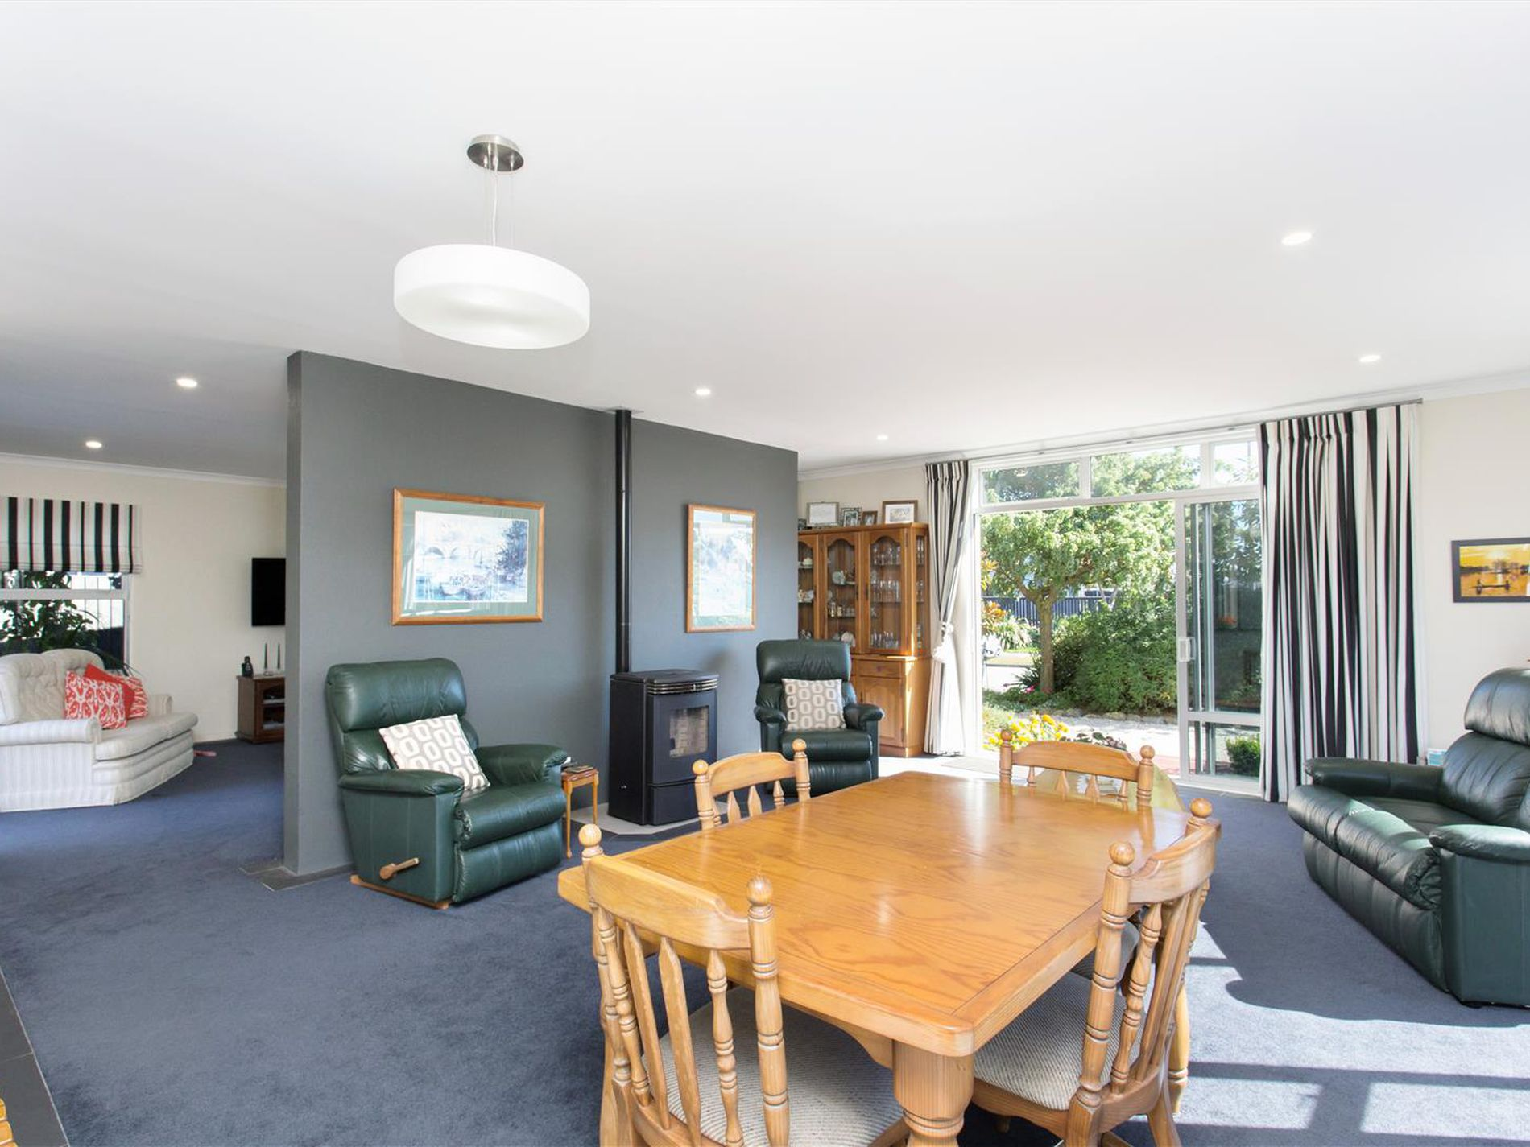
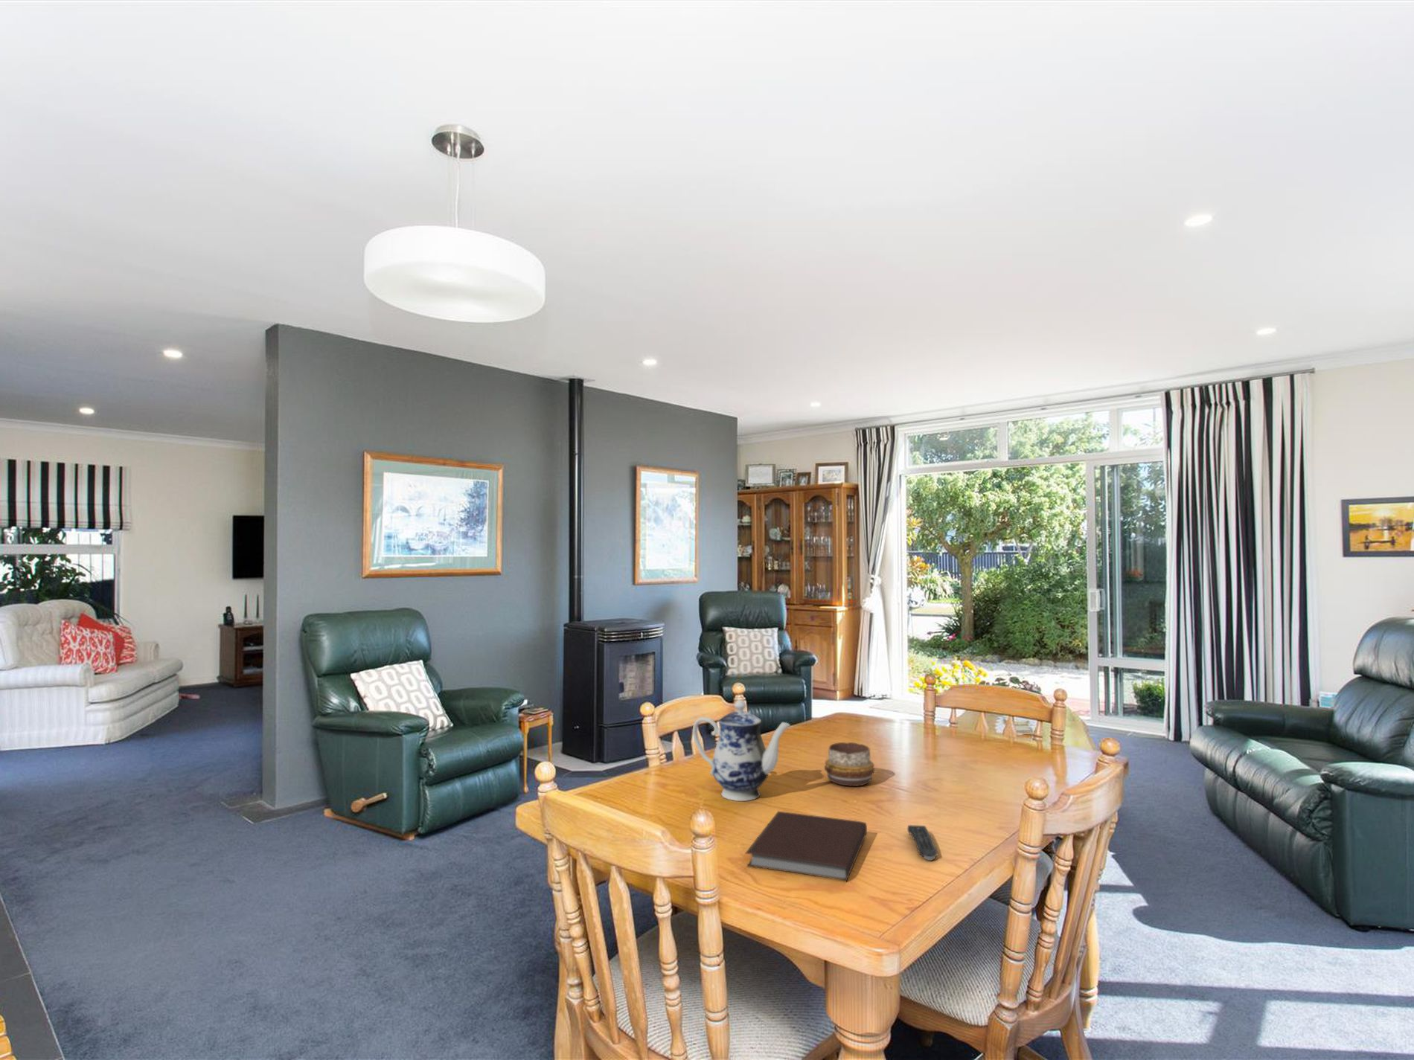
+ teapot [693,699,792,802]
+ notebook [745,811,867,883]
+ remote control [907,824,939,862]
+ decorative bowl [824,742,875,787]
